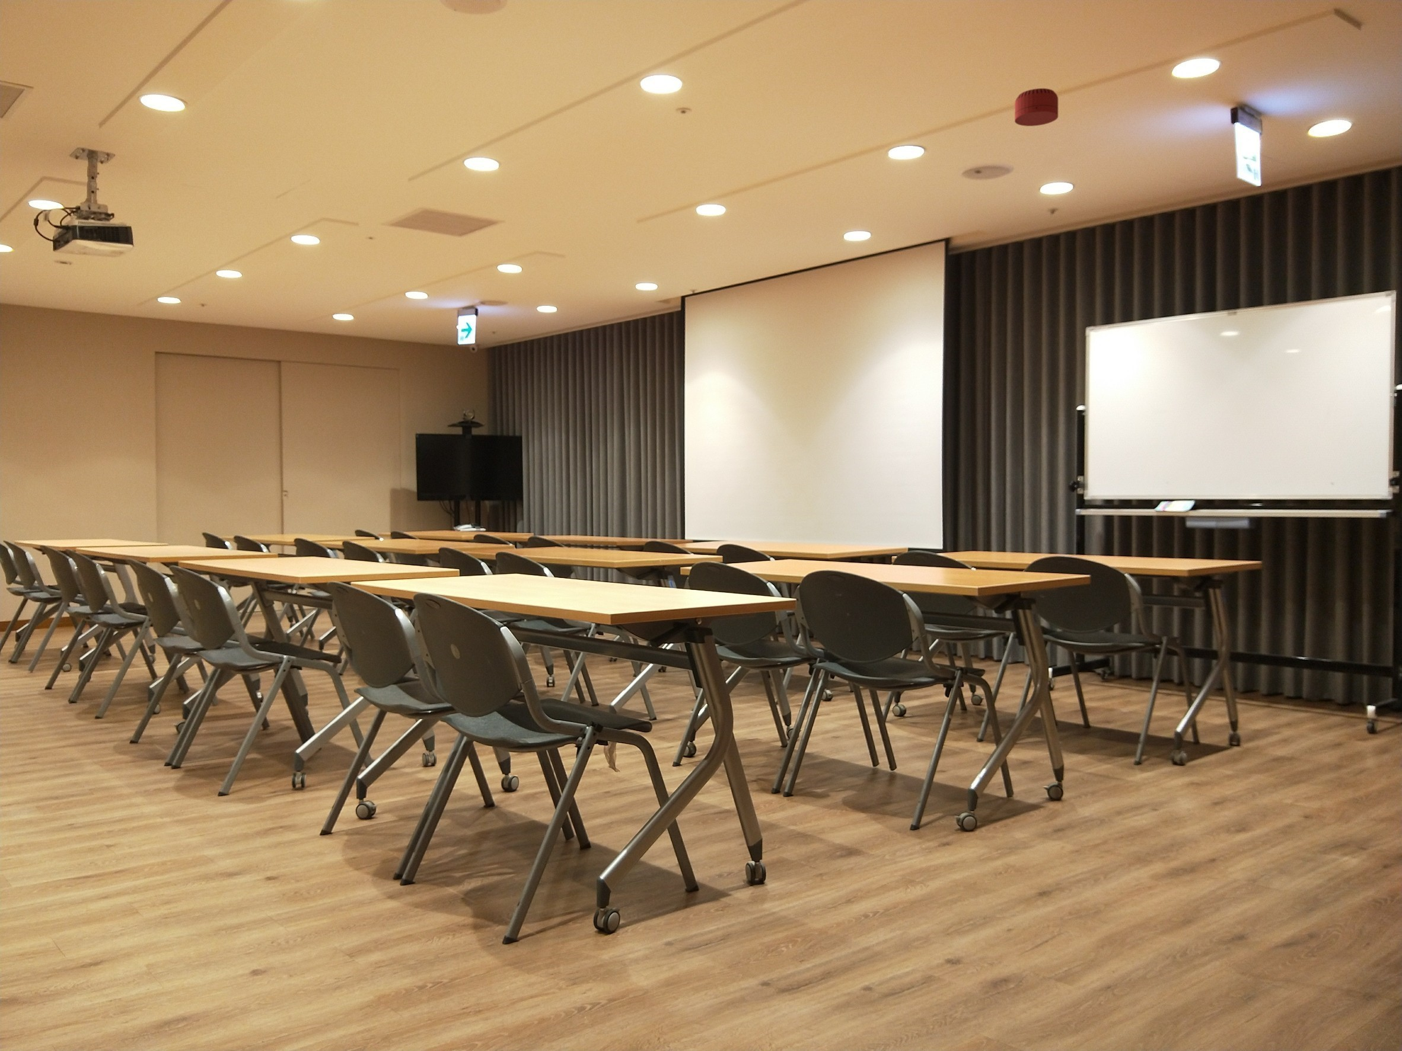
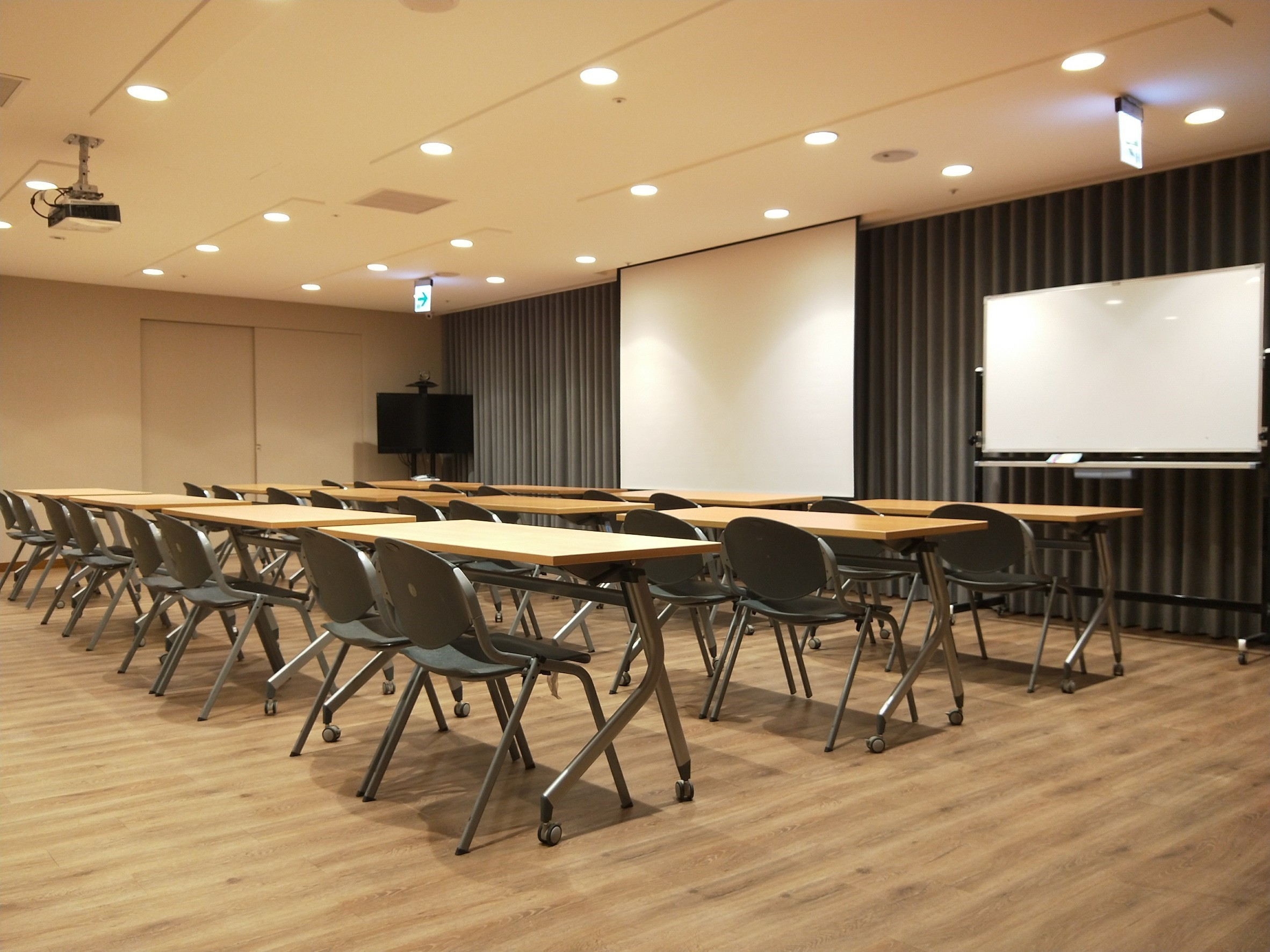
- smoke detector [1015,87,1059,127]
